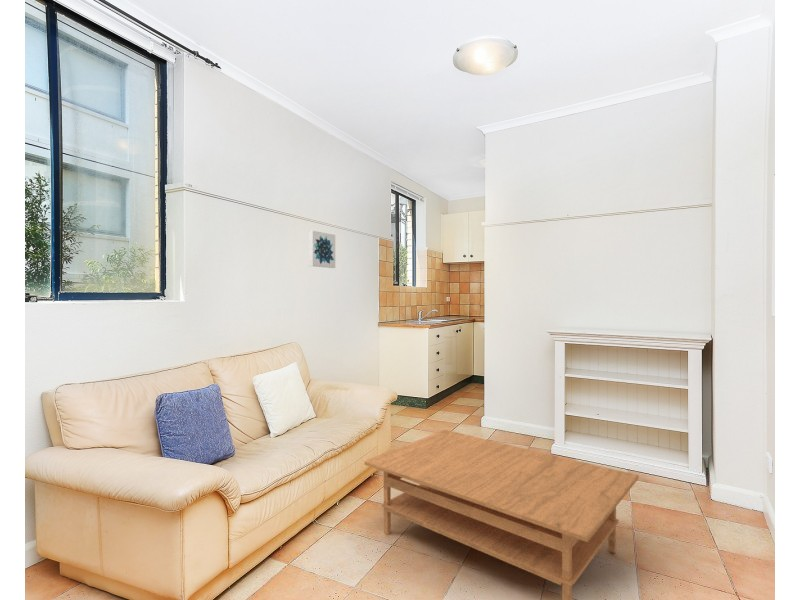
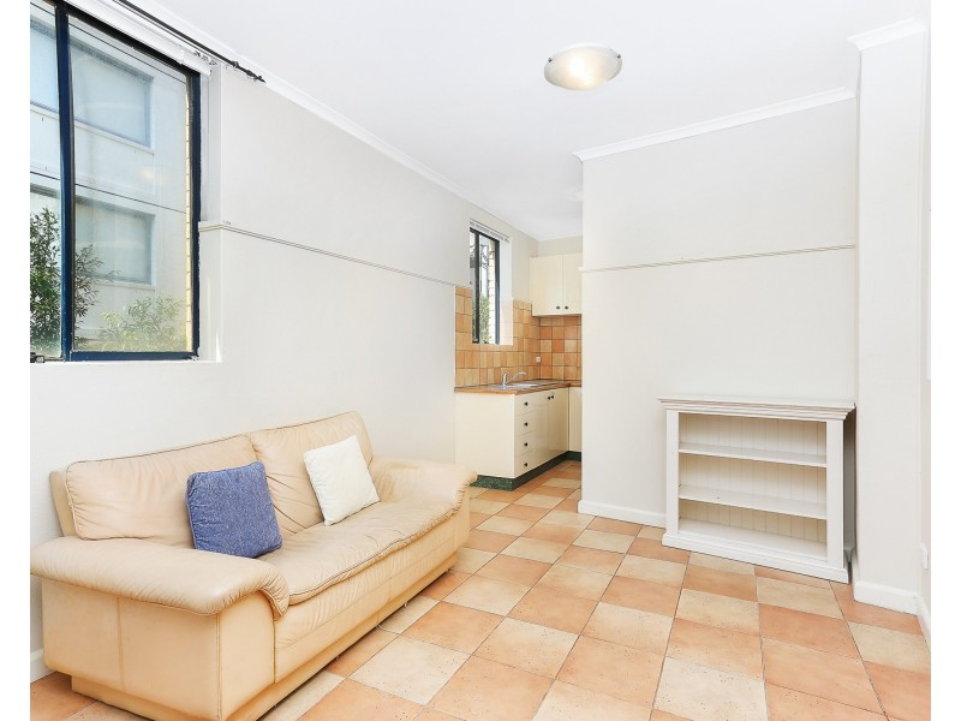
- wall art [308,230,336,269]
- coffee table [363,429,639,600]
